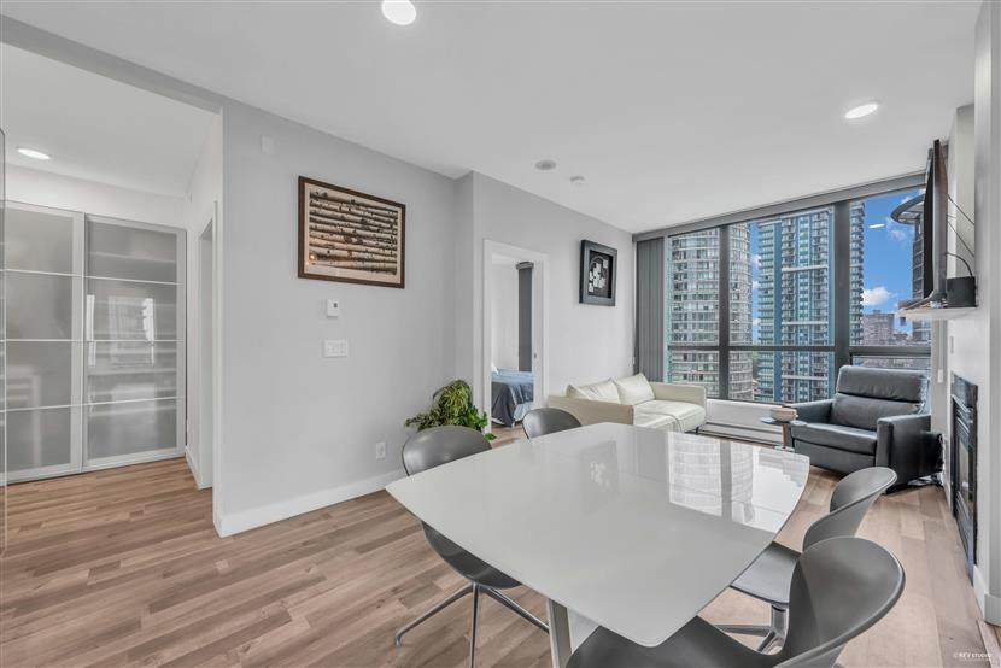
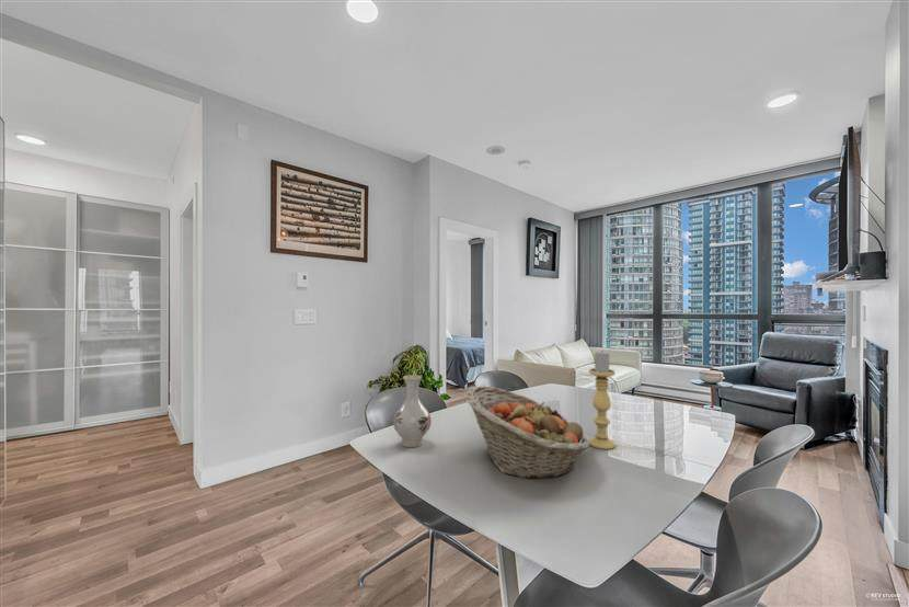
+ candle holder [587,350,617,450]
+ fruit basket [465,386,590,480]
+ vase [392,374,433,448]
